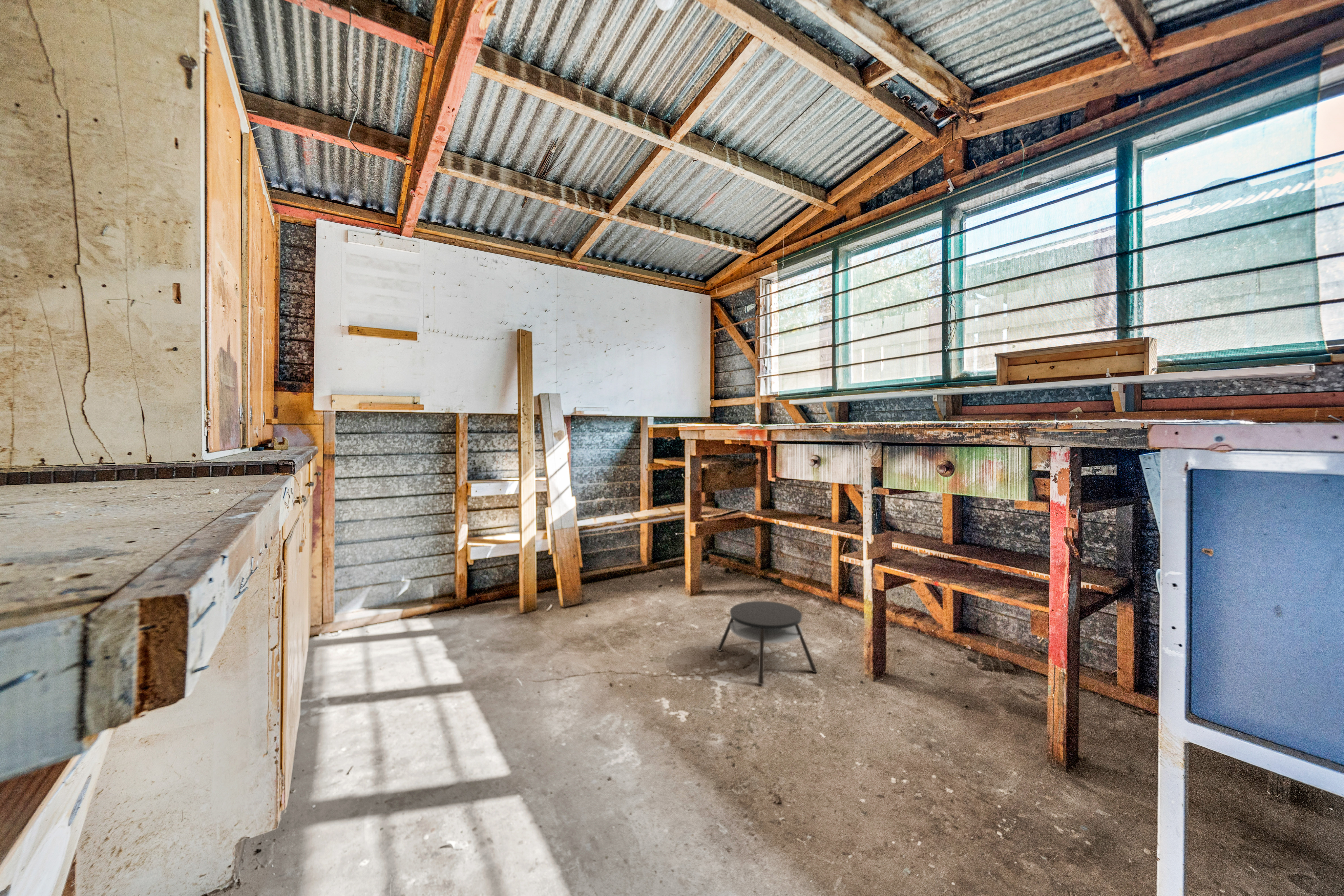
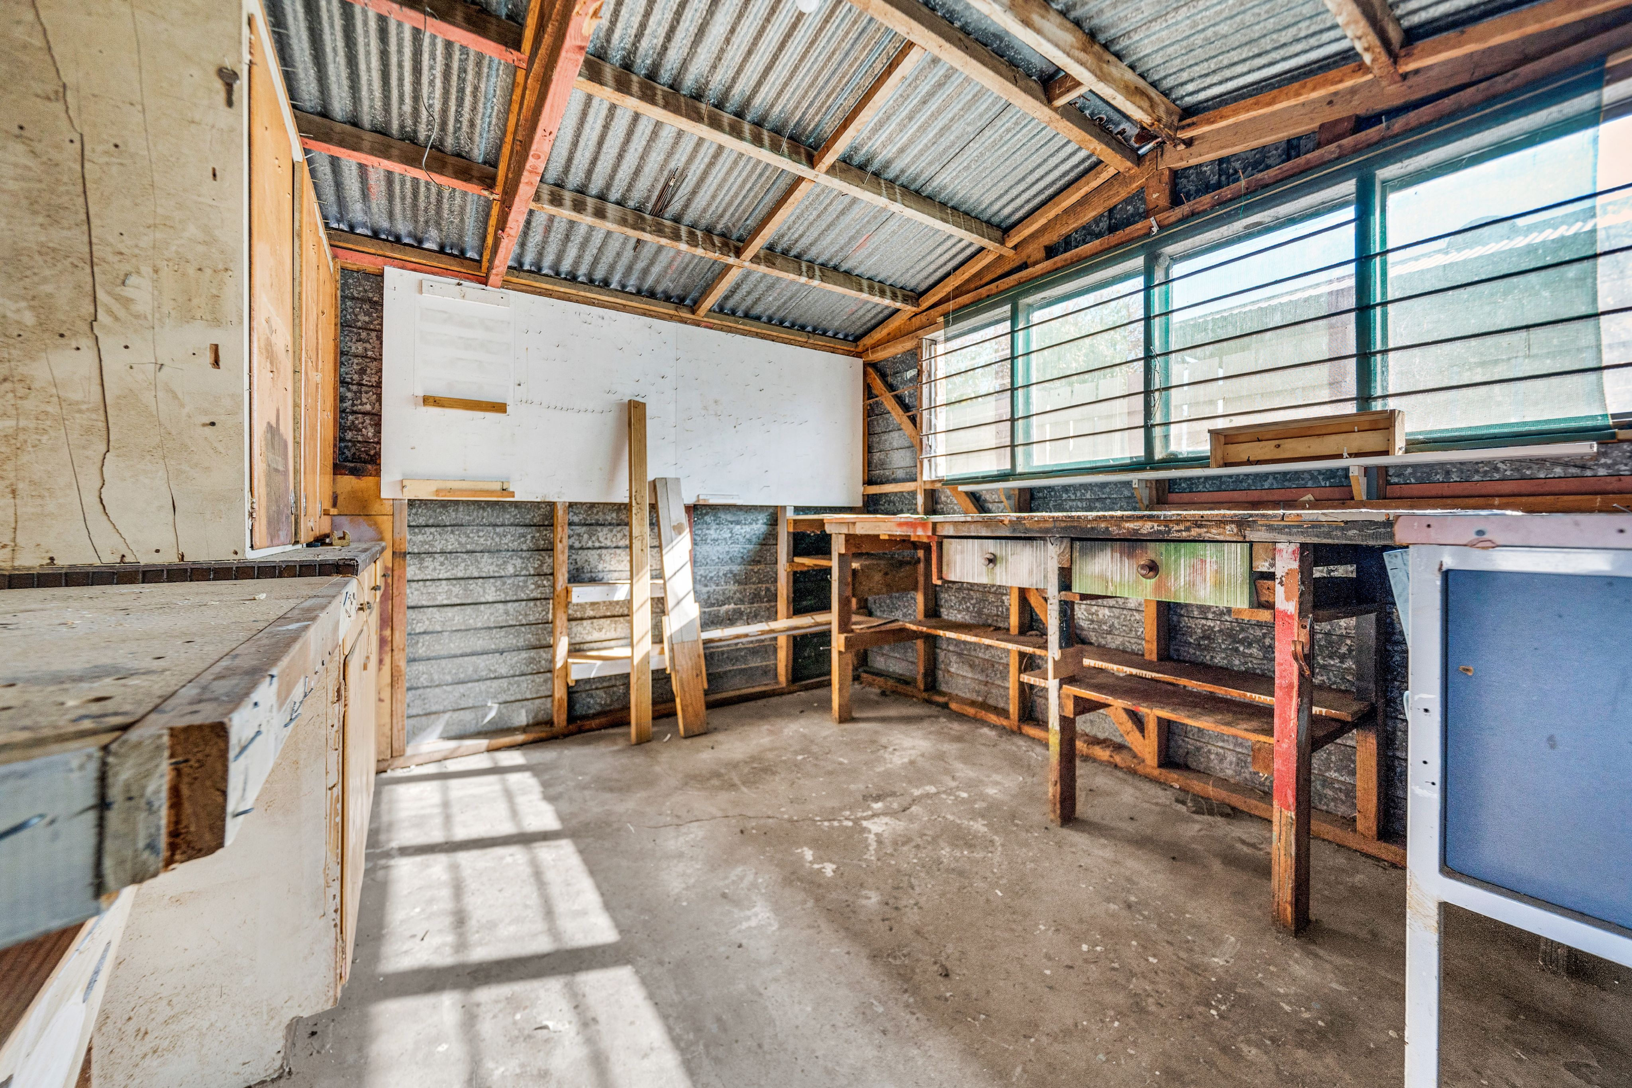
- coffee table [717,601,818,685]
